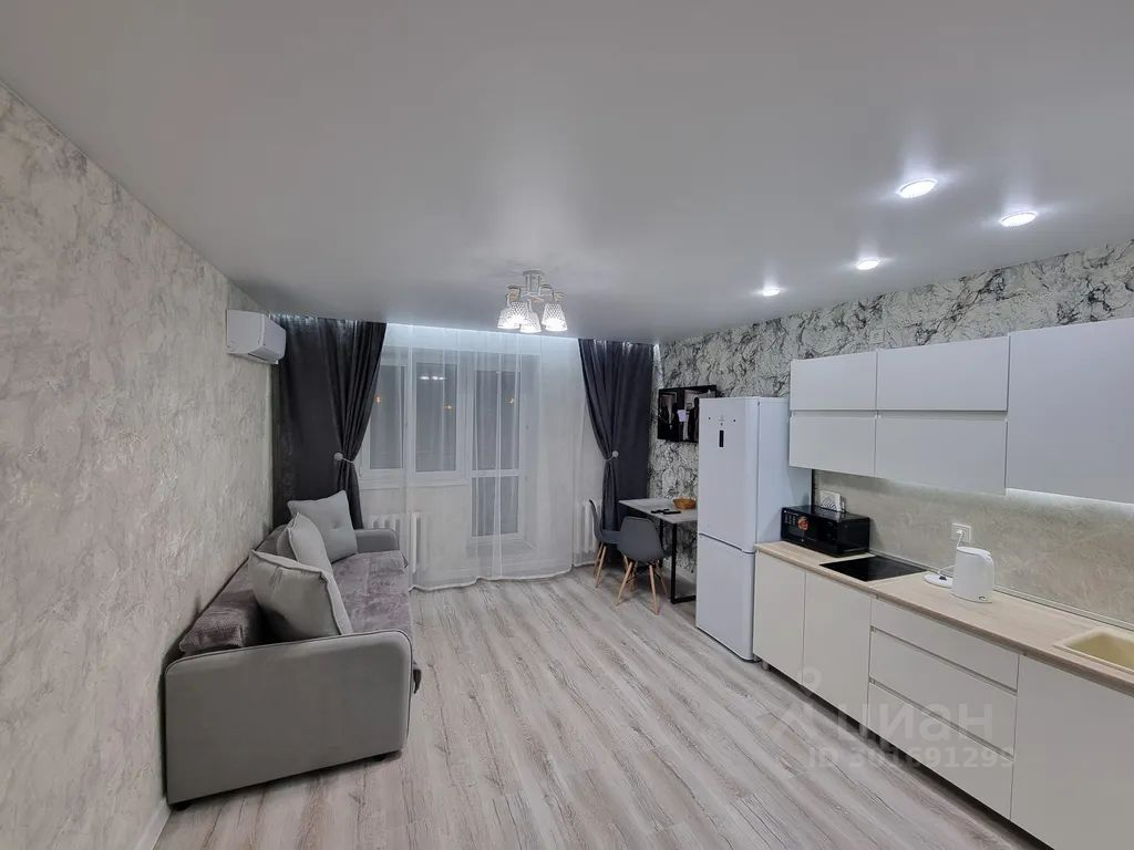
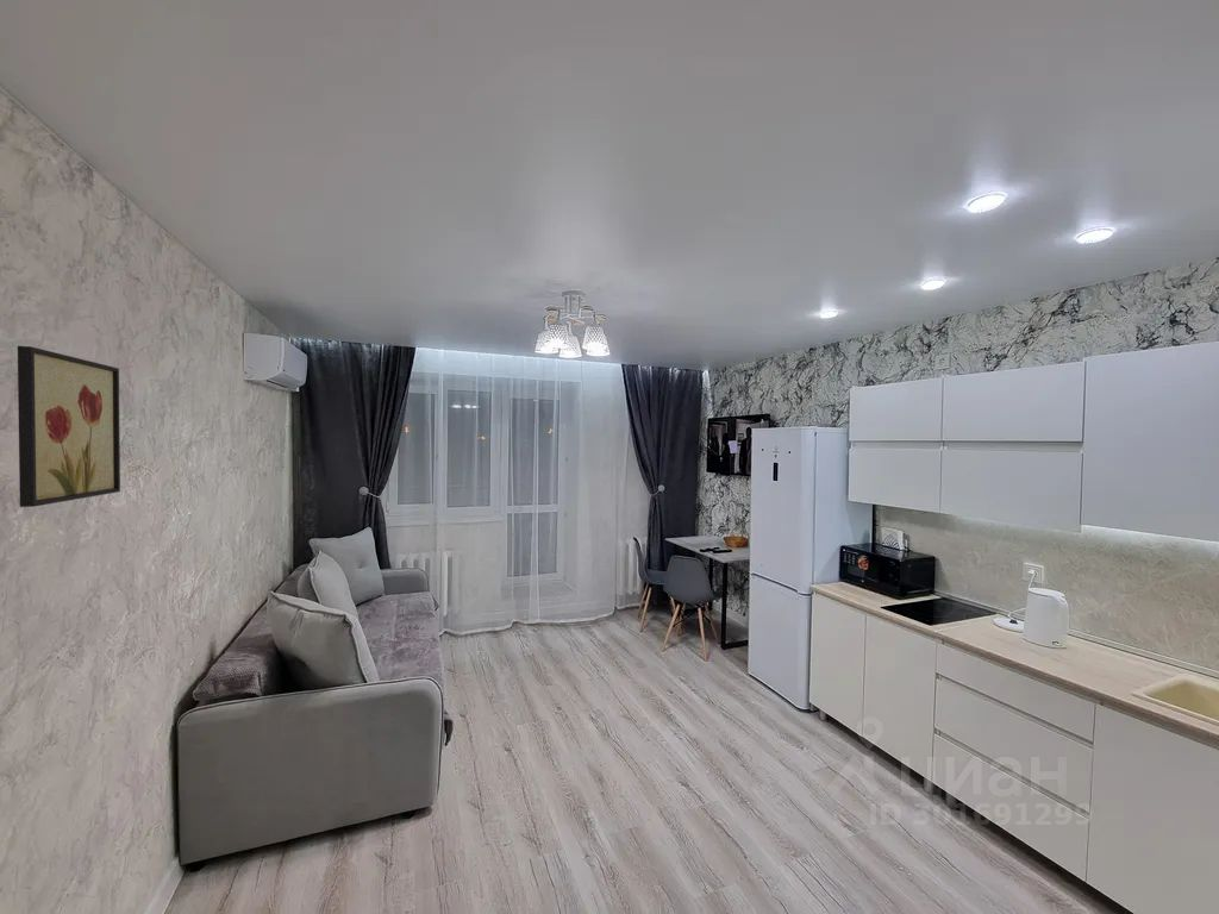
+ wall art [17,345,121,508]
